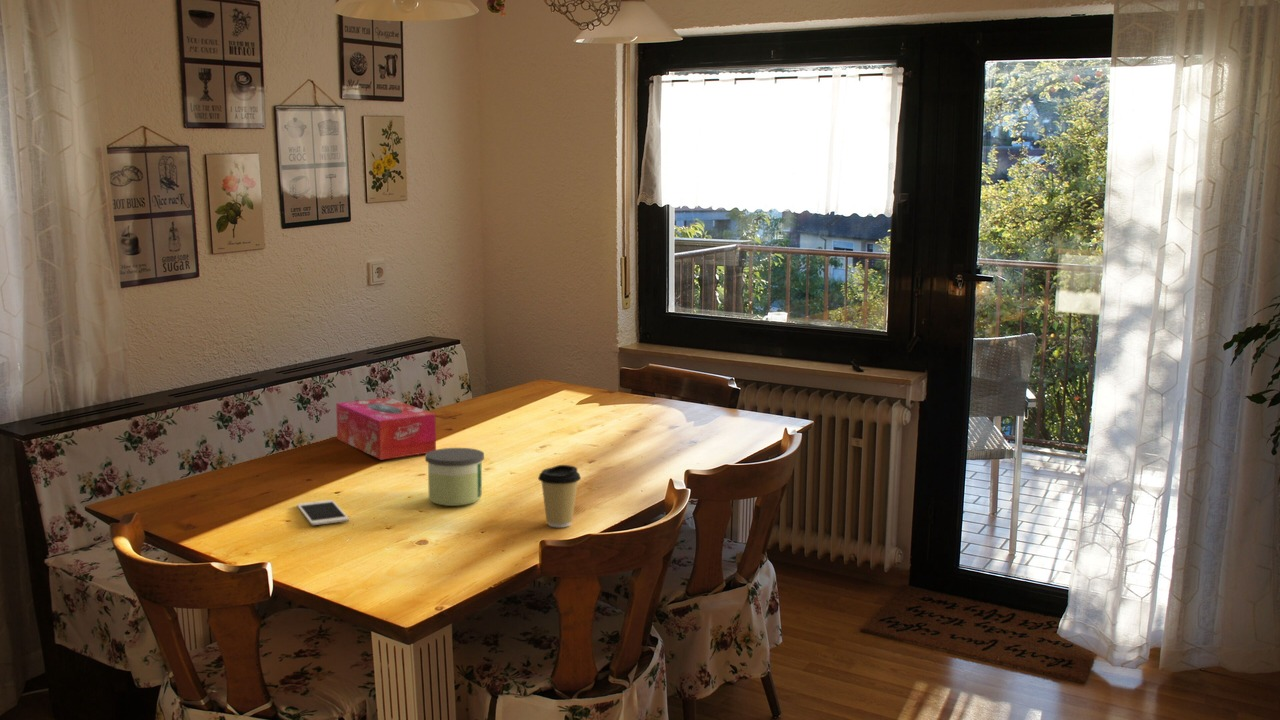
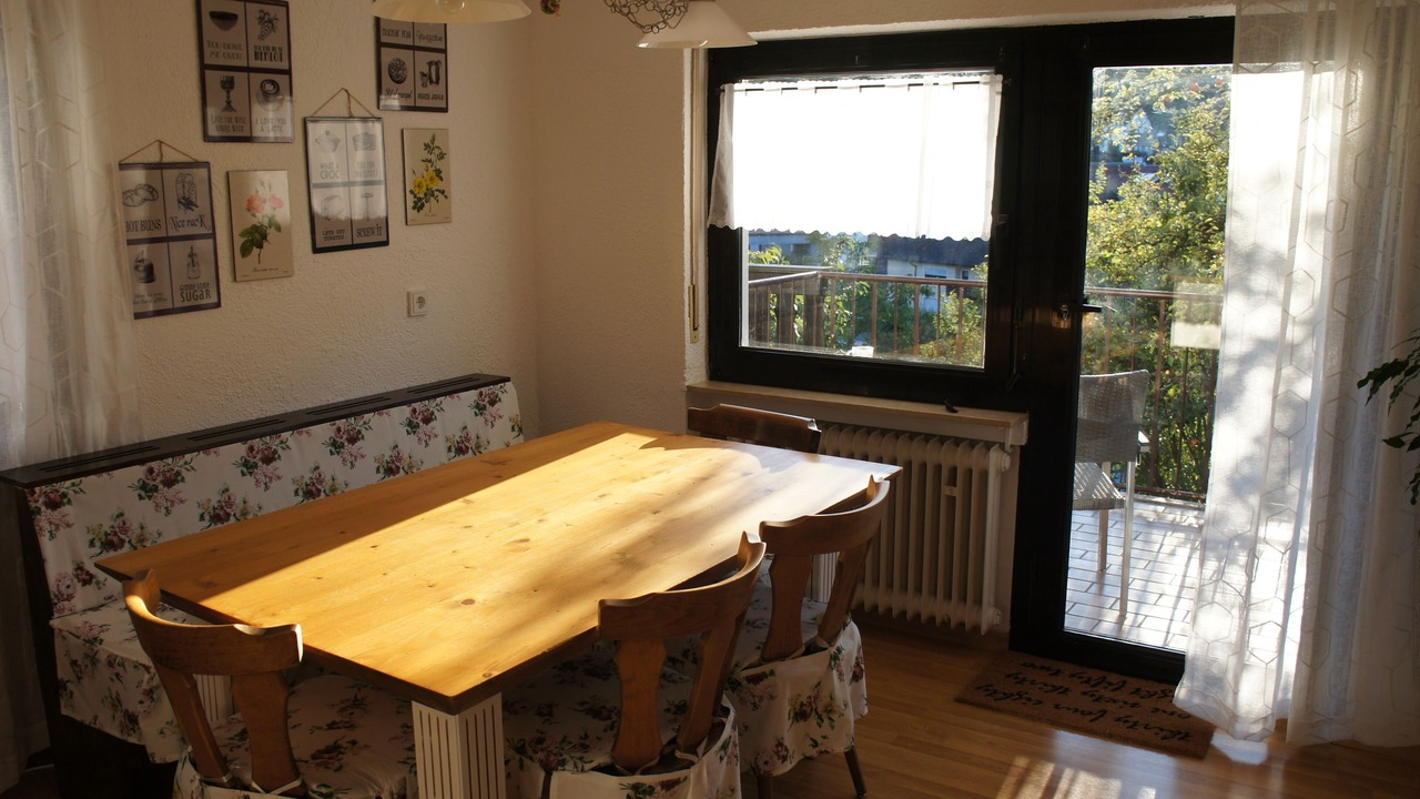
- candle [424,447,485,507]
- cell phone [296,499,350,526]
- coffee cup [537,464,582,528]
- tissue box [335,397,437,461]
